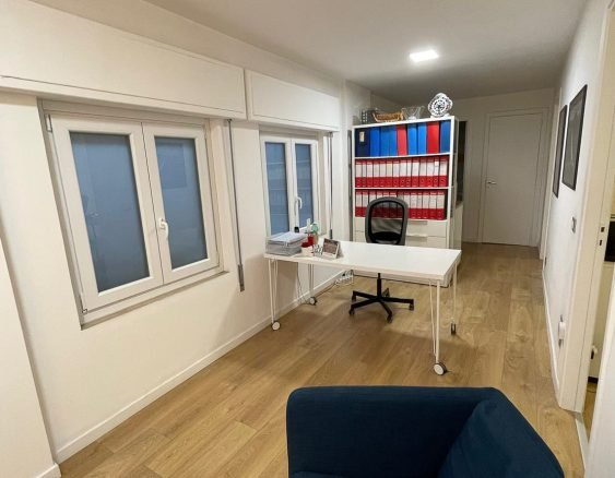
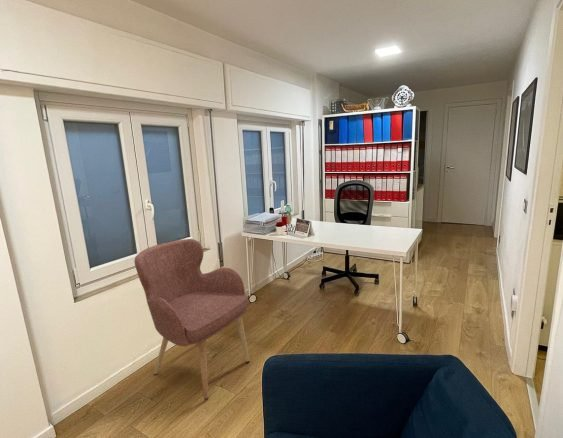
+ armchair [133,238,251,401]
